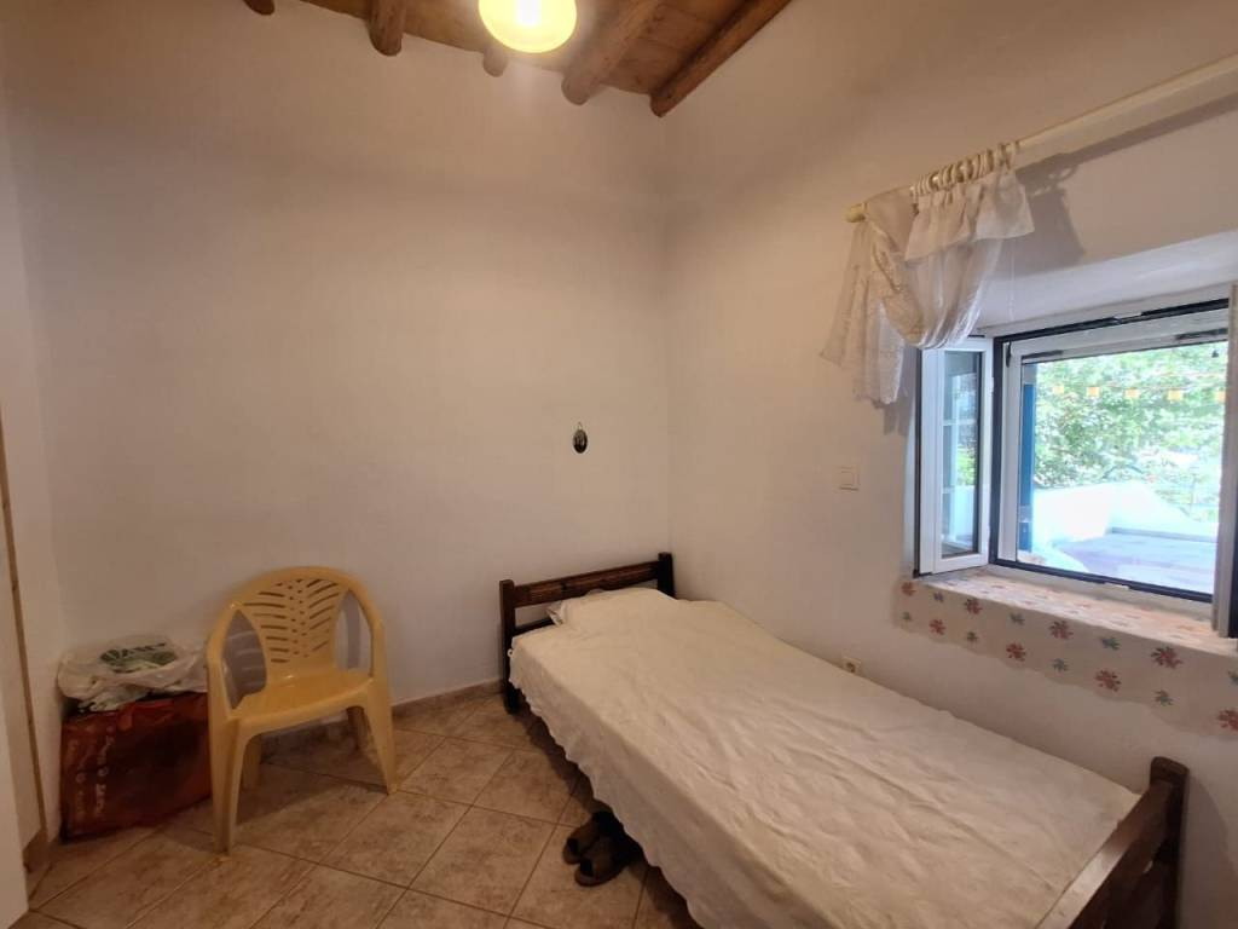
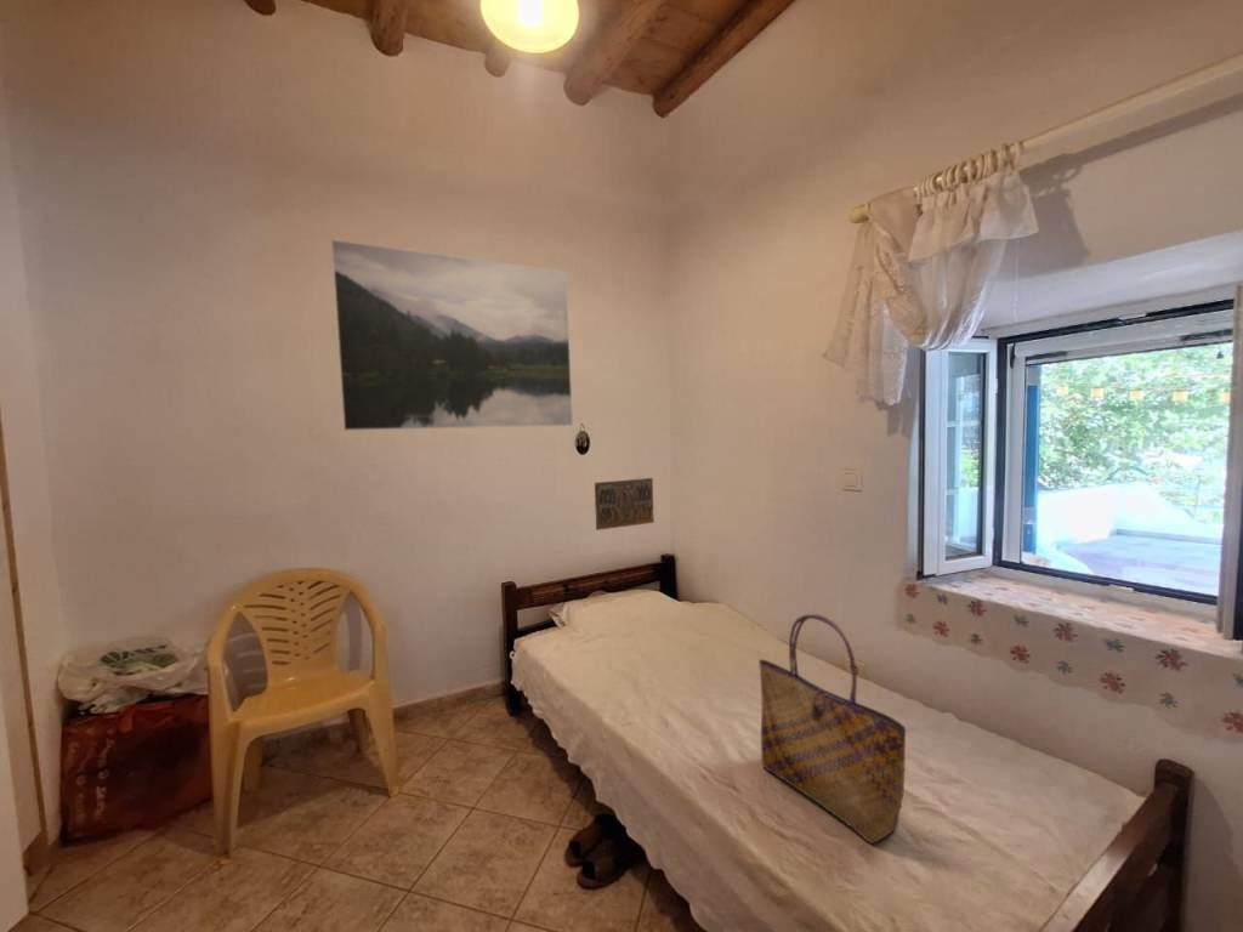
+ religious icon [594,477,655,532]
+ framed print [330,238,574,432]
+ tote bag [757,613,907,845]
